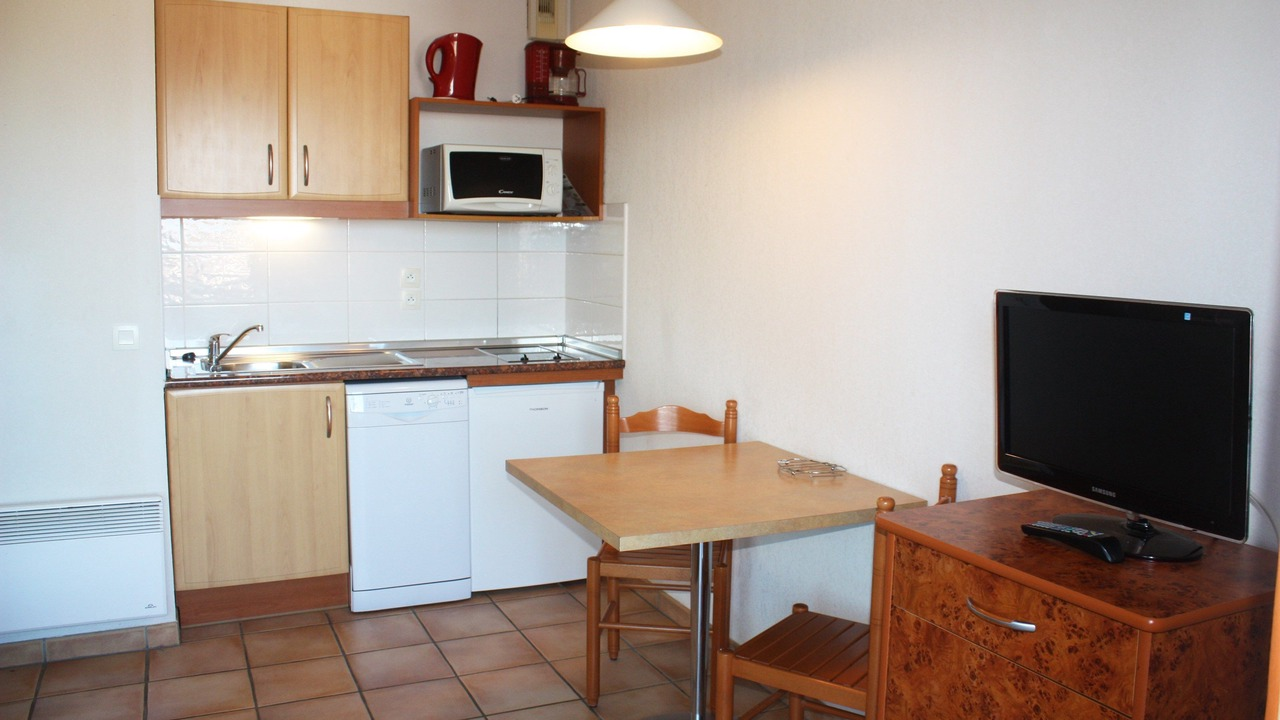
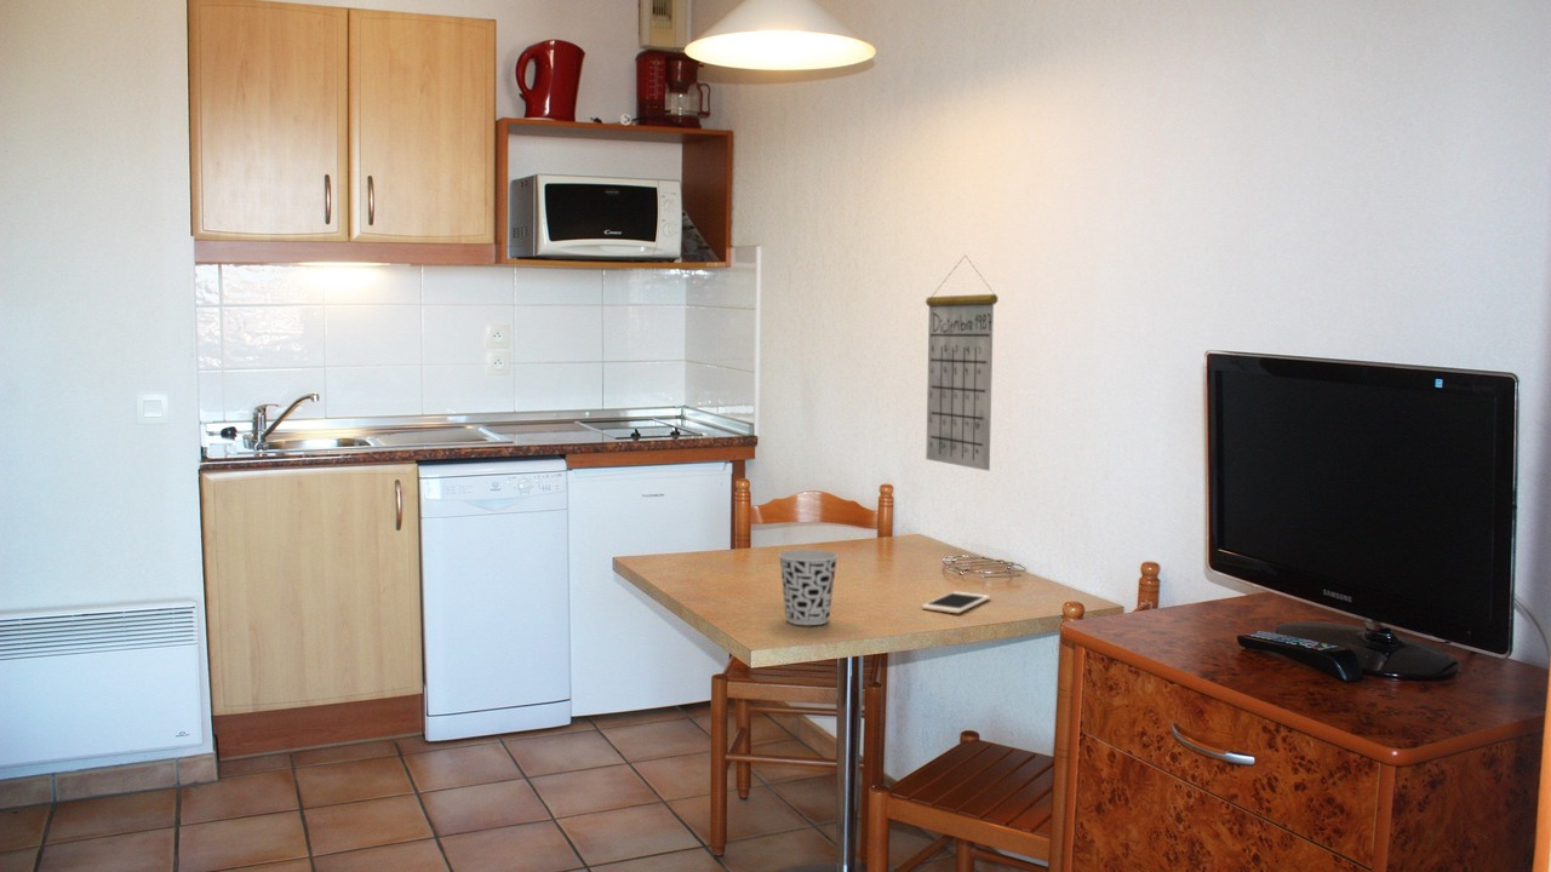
+ cell phone [921,590,991,614]
+ calendar [925,254,998,472]
+ cup [777,549,840,626]
